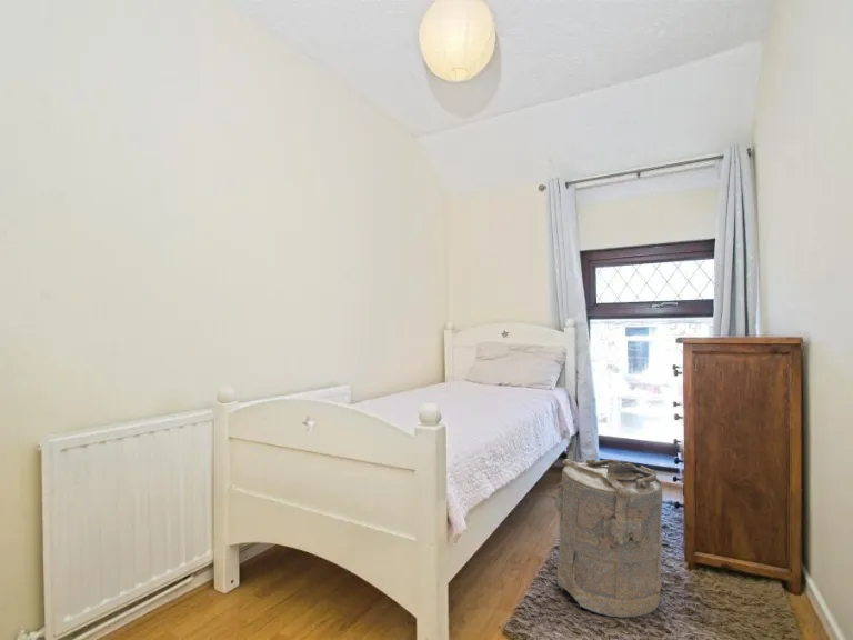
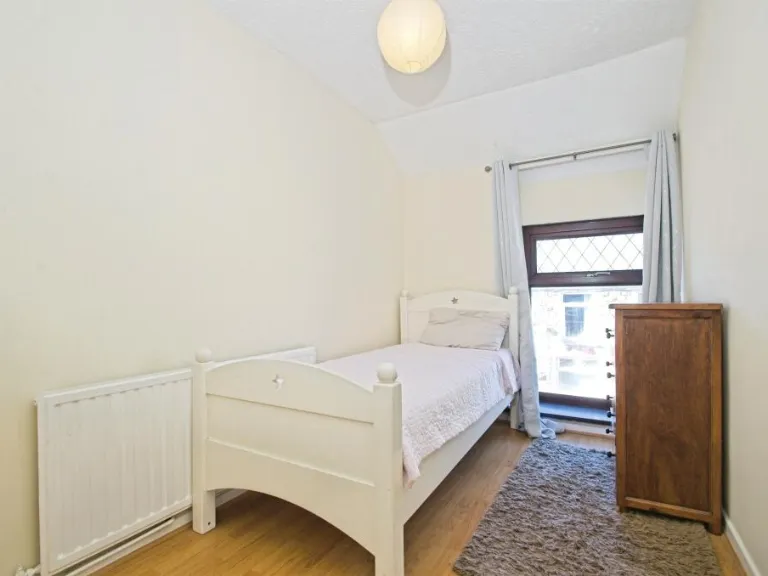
- laundry hamper [538,458,663,619]
